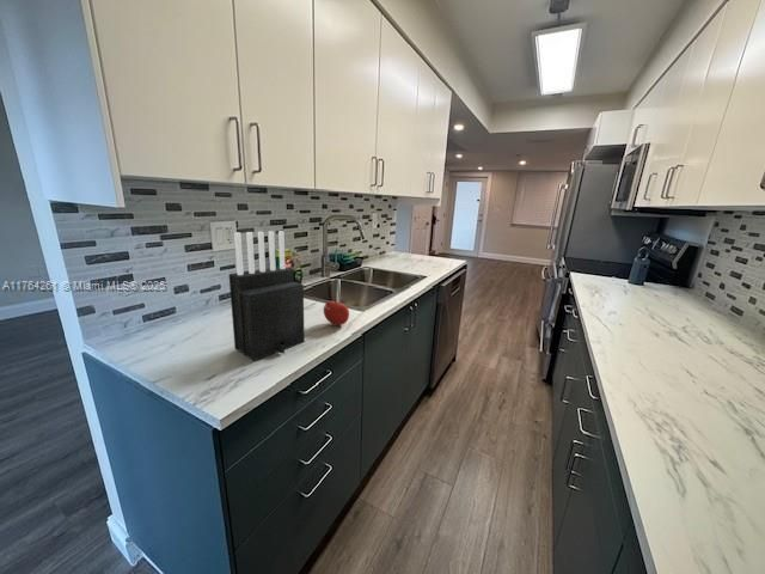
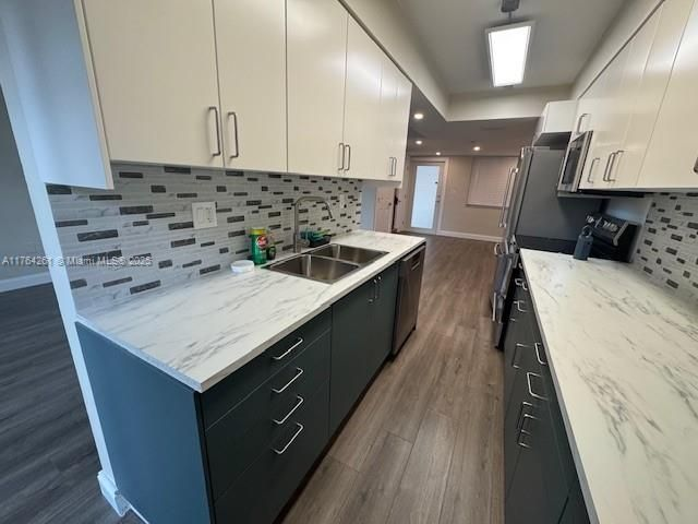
- knife block [227,230,306,362]
- fruit [323,298,350,326]
